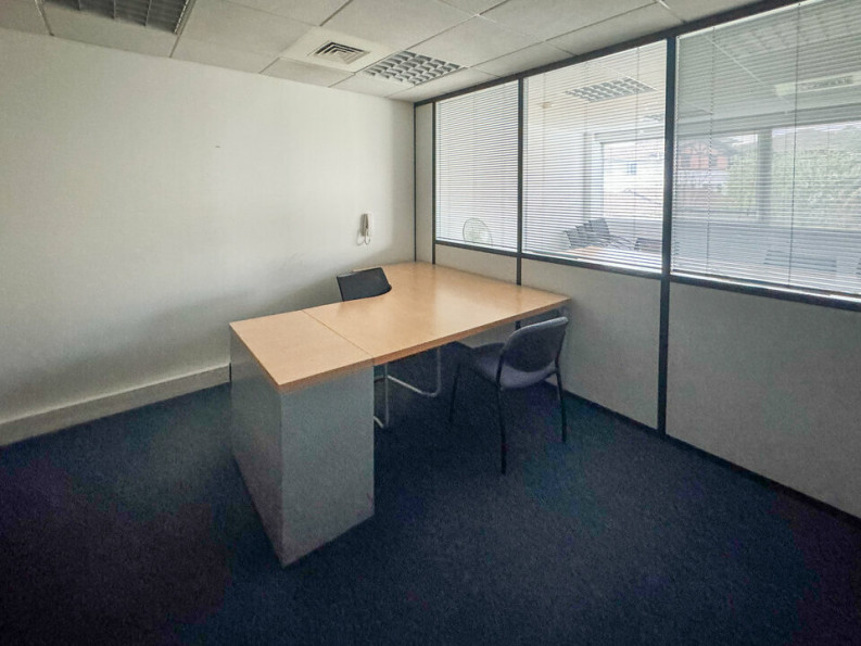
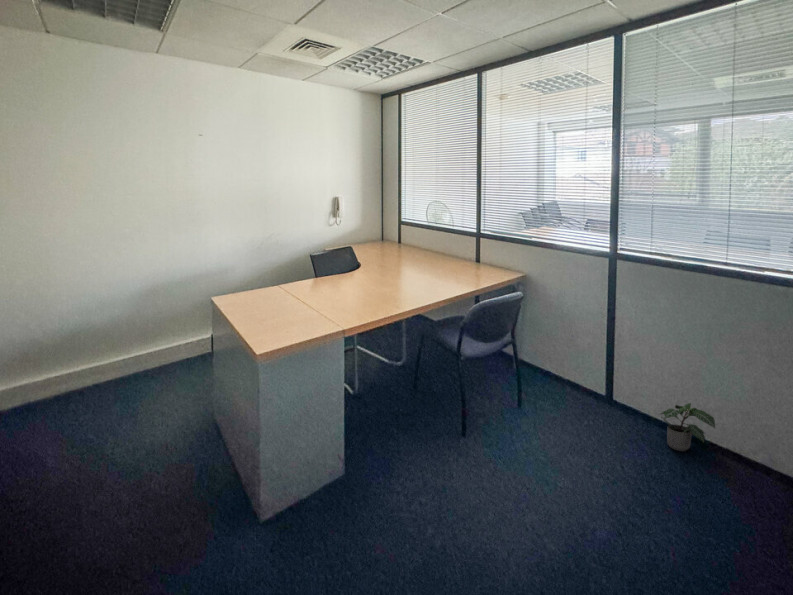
+ potted plant [659,402,716,452]
